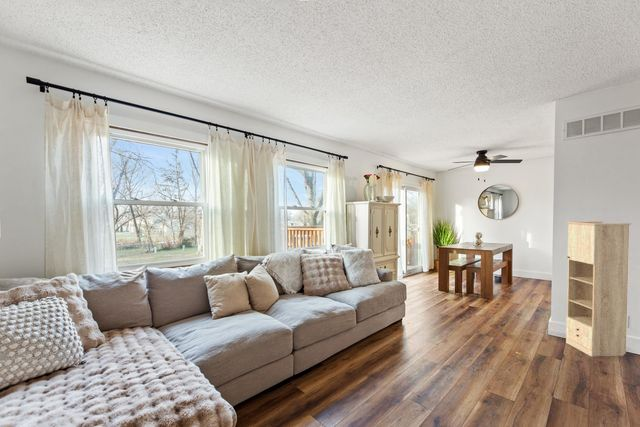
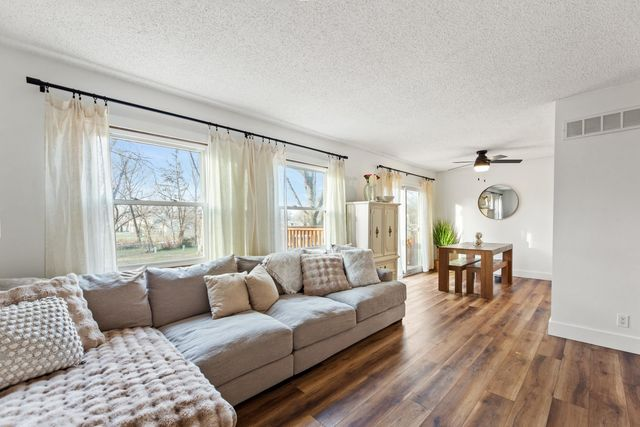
- storage cabinet [565,221,632,357]
